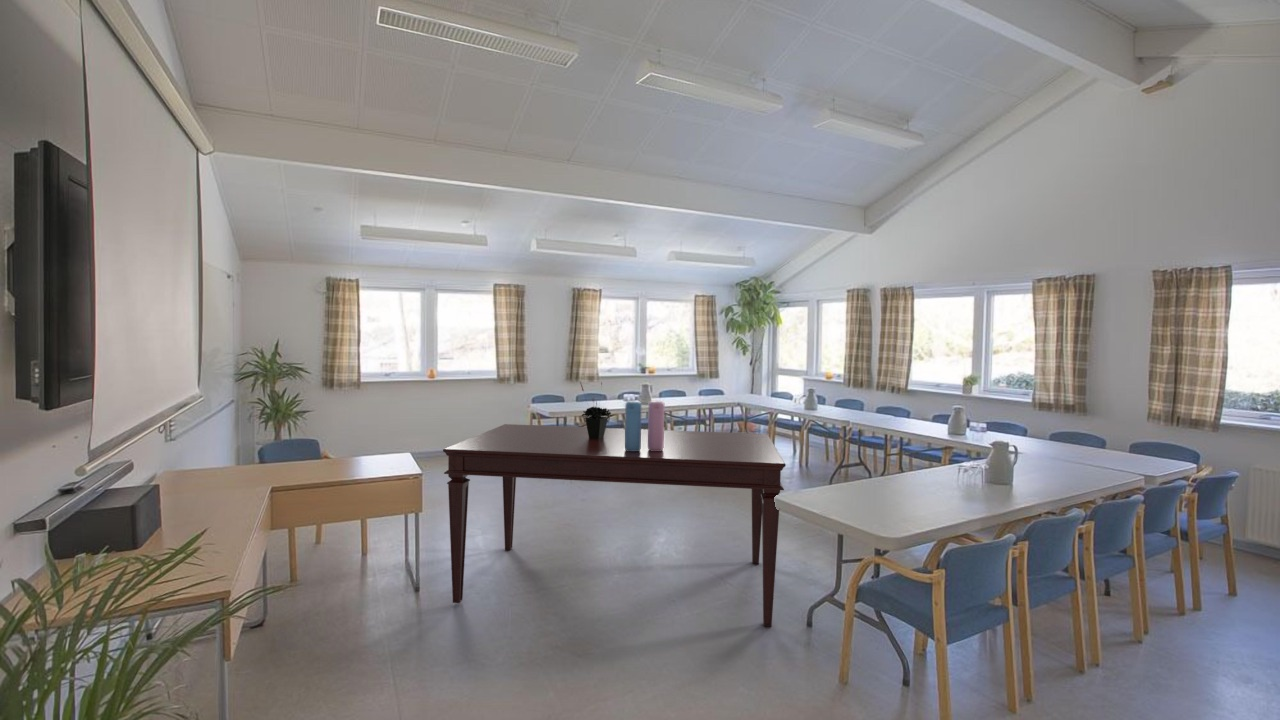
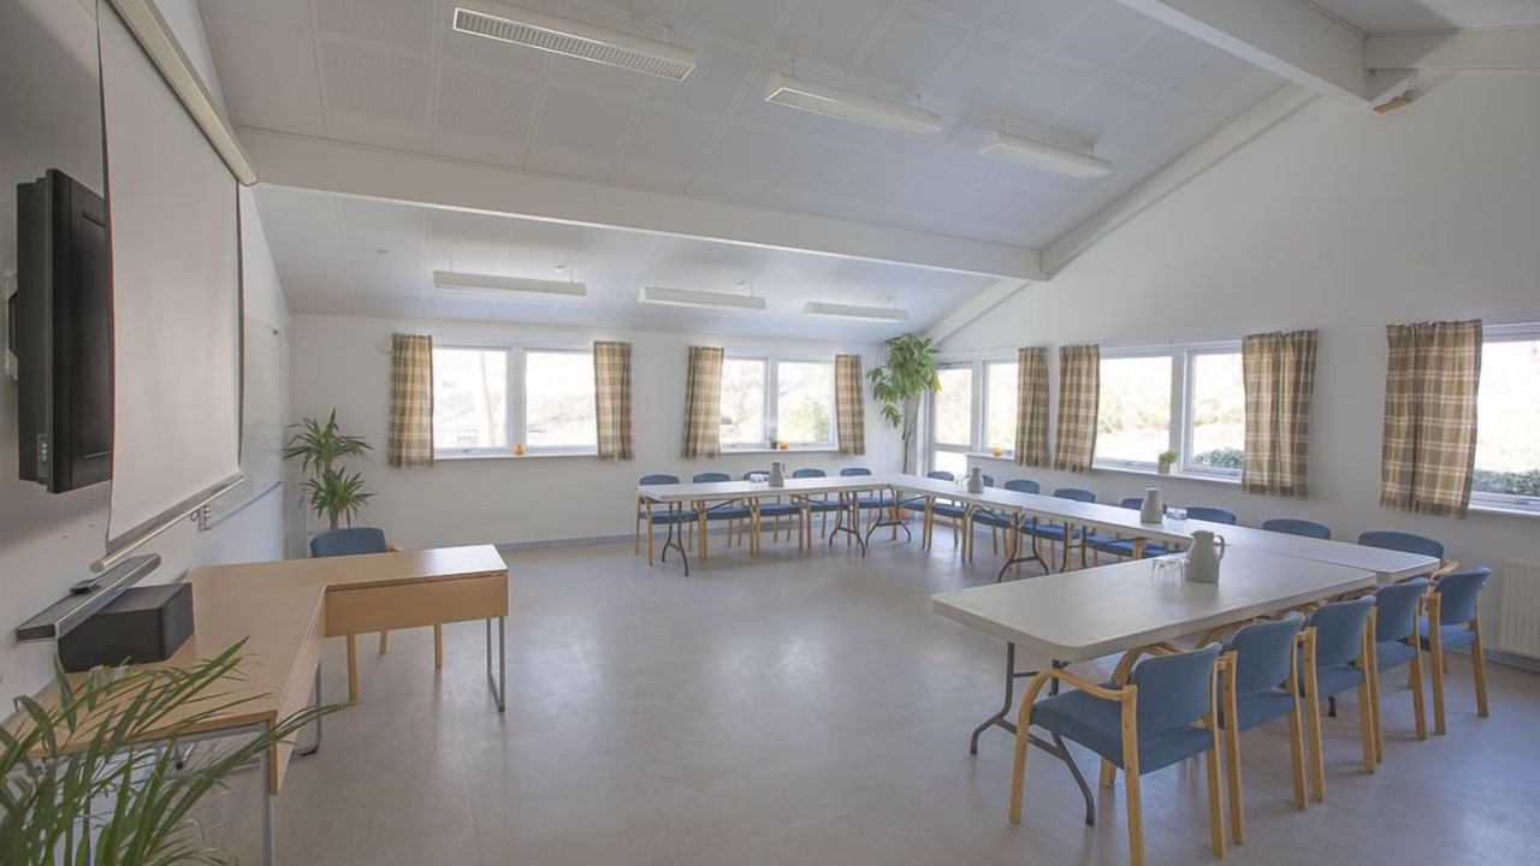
- dining table [442,423,787,628]
- potted plant [579,381,613,439]
- thermos [624,400,665,451]
